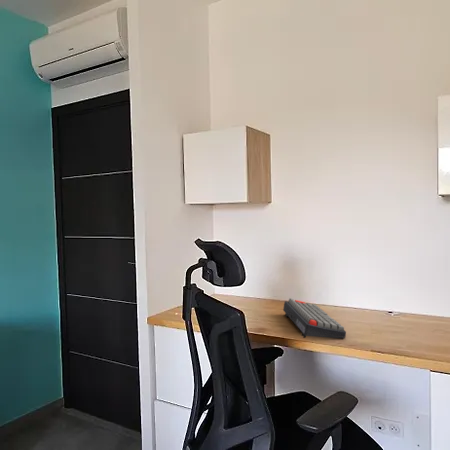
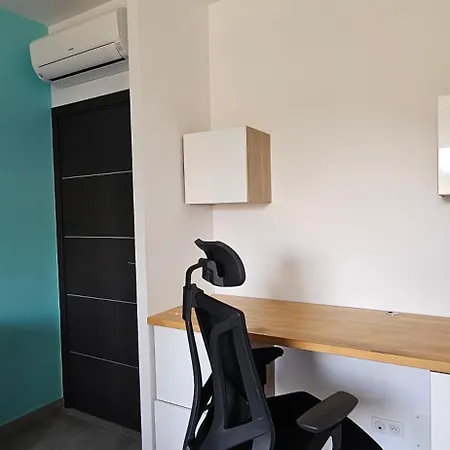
- keyboard [282,297,347,339]
